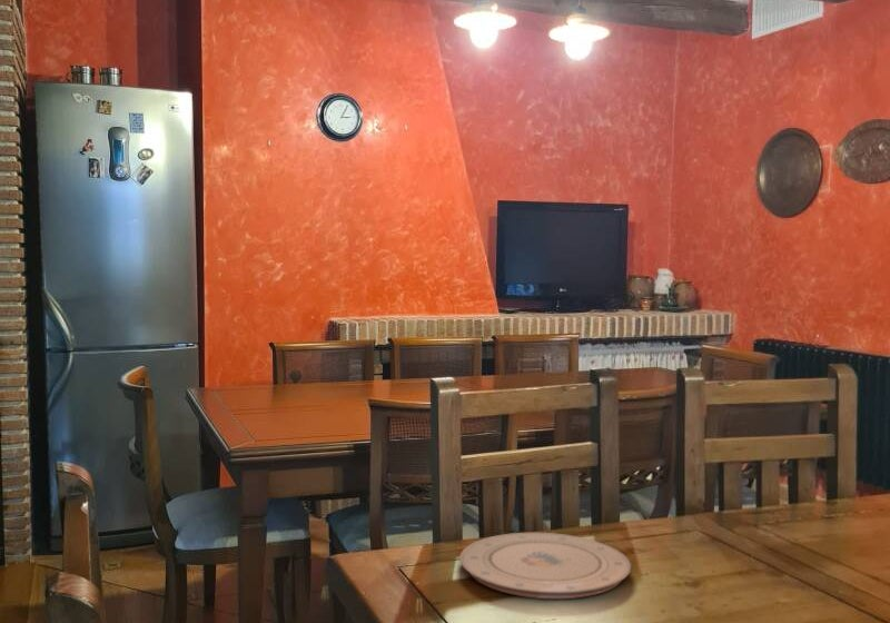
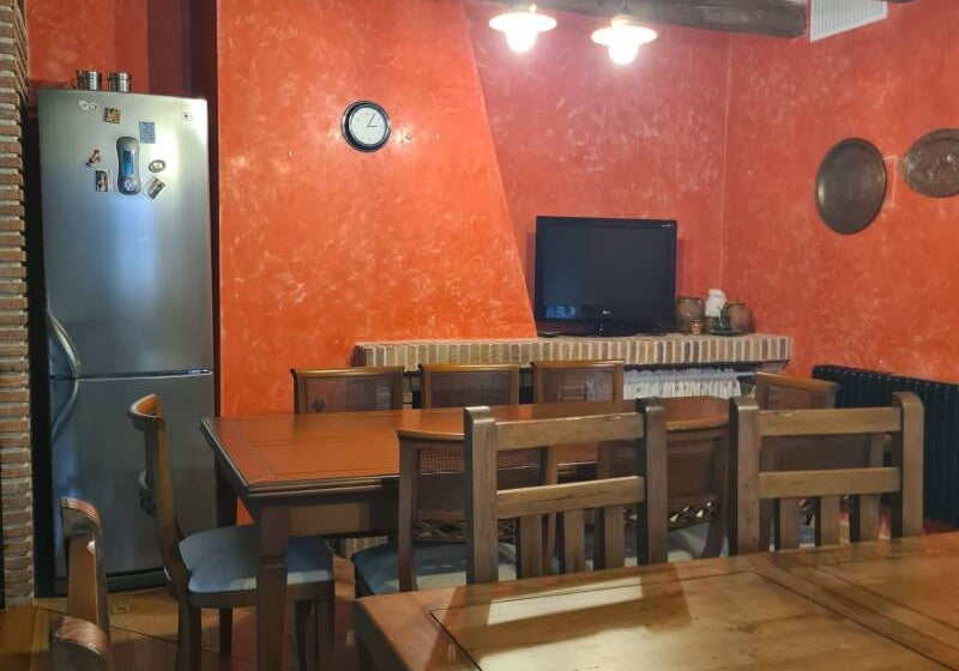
- plate [458,532,633,600]
